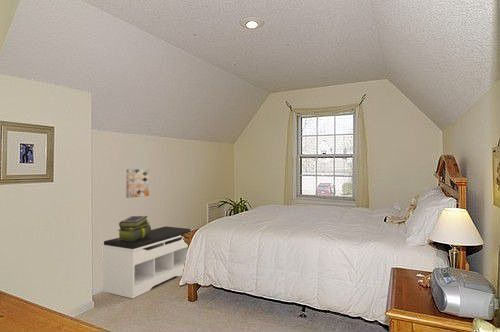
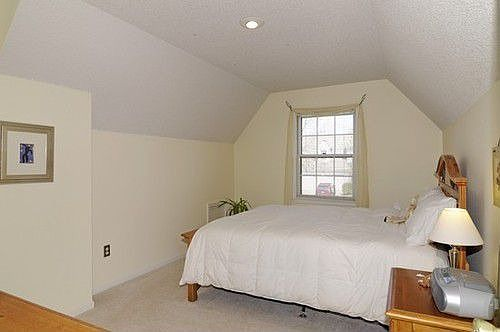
- bench [102,226,192,299]
- wall art [125,168,150,199]
- stack of books [117,215,152,241]
